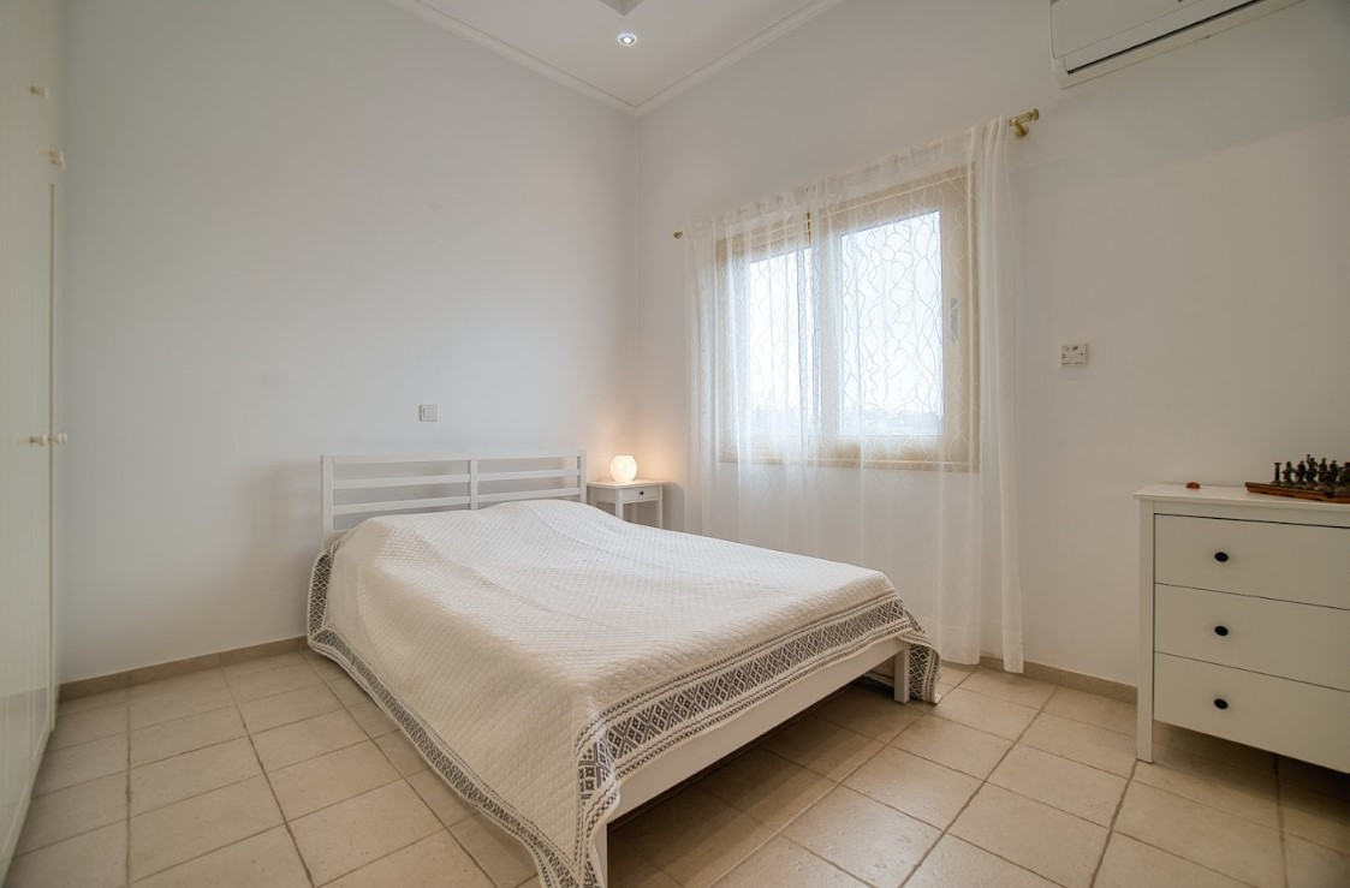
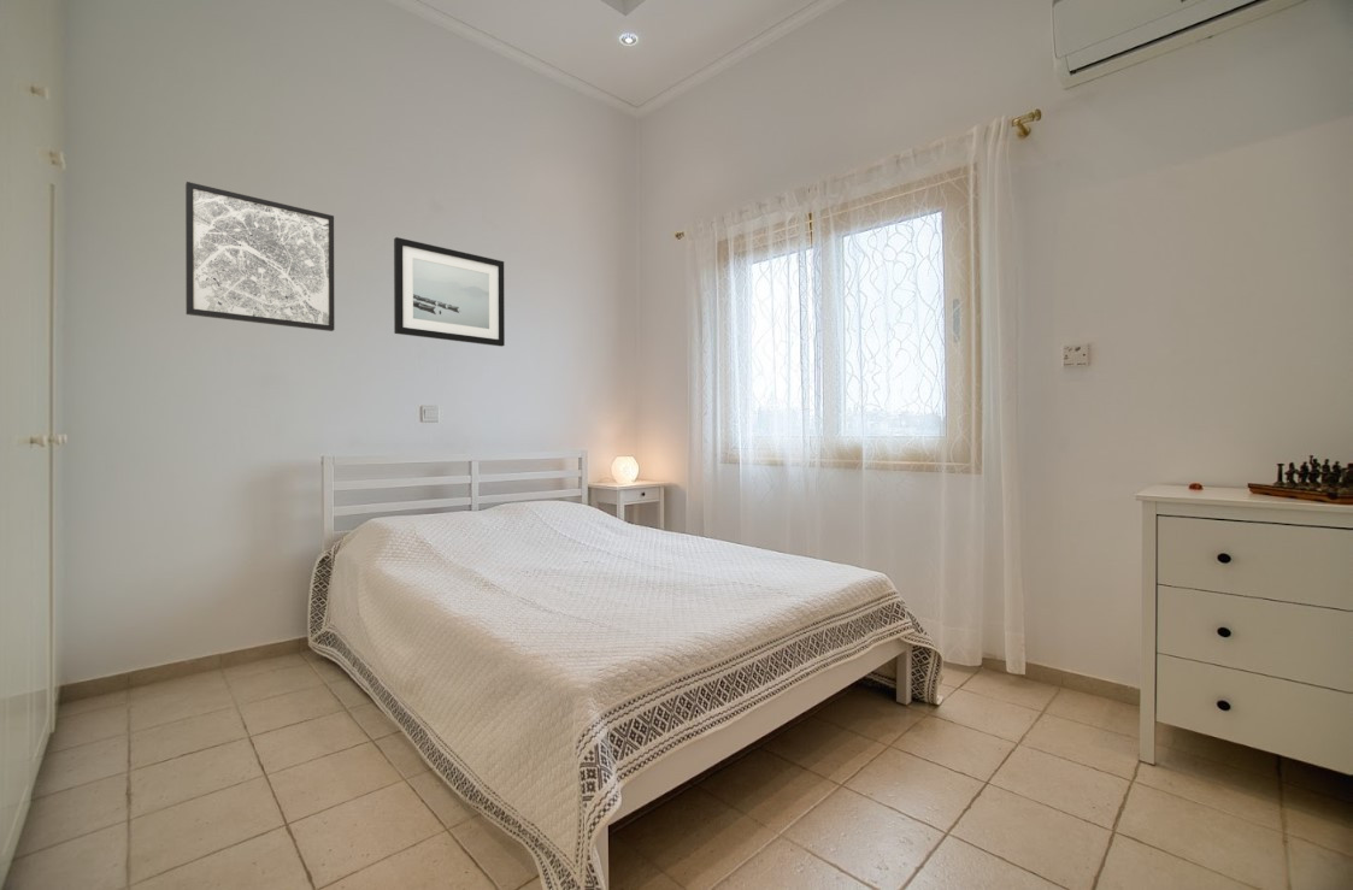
+ wall art [184,181,335,332]
+ wall art [393,236,506,348]
